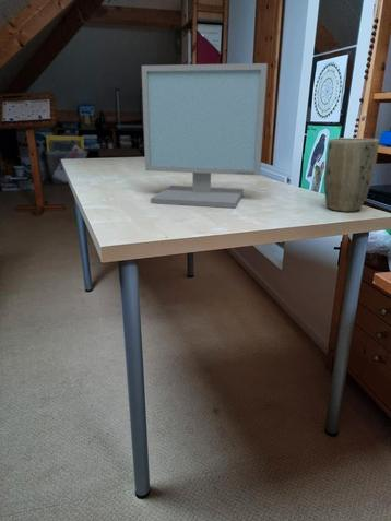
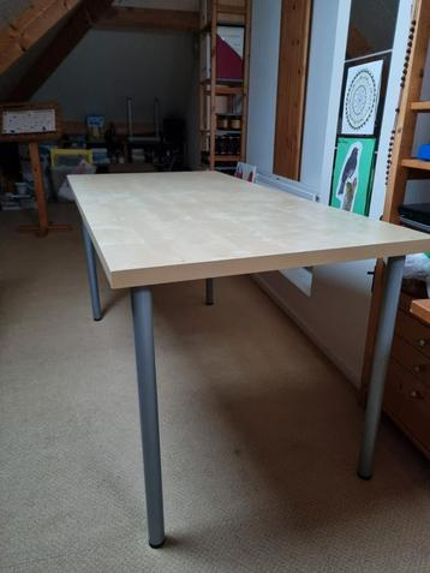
- plant pot [323,137,380,213]
- computer monitor [141,62,269,209]
